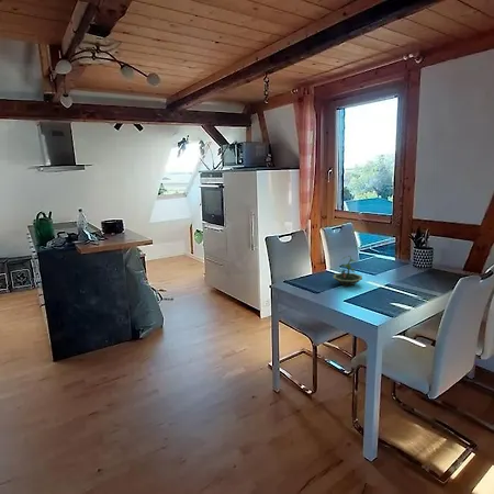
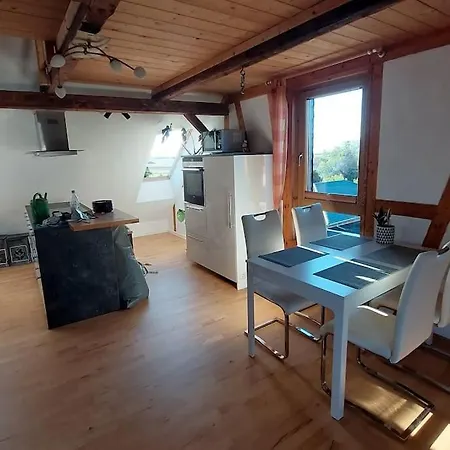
- terrarium [332,255,363,287]
